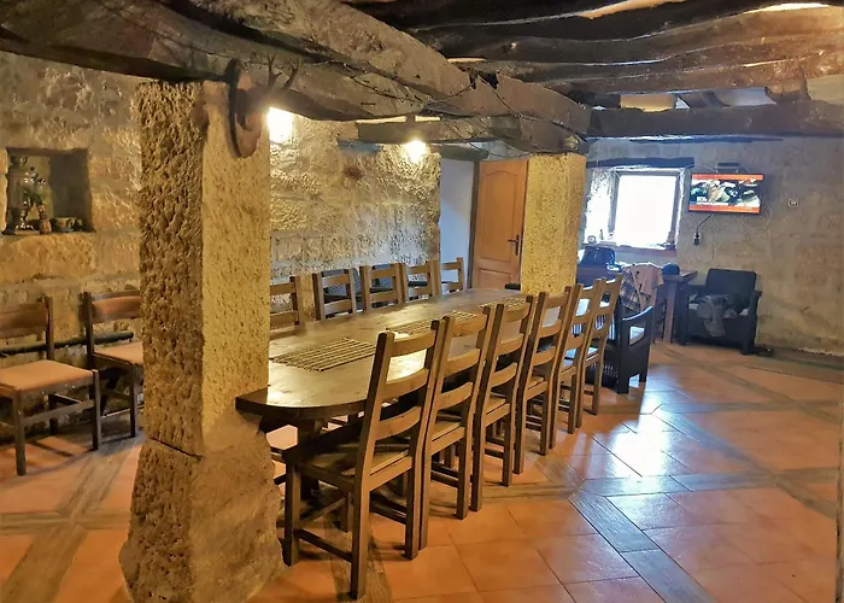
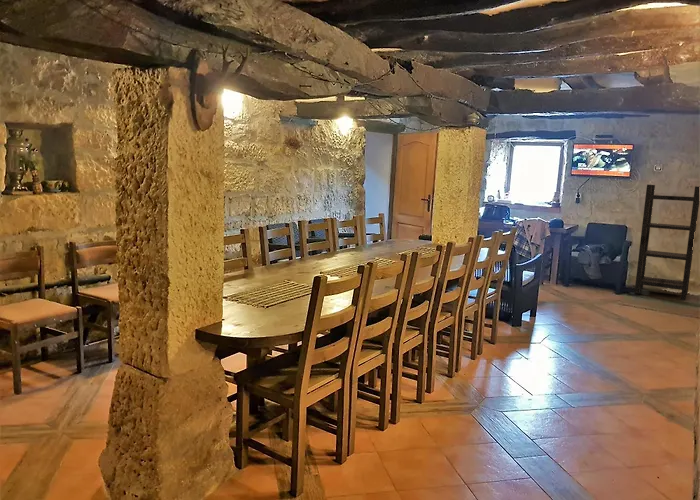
+ shelving unit [633,183,700,301]
